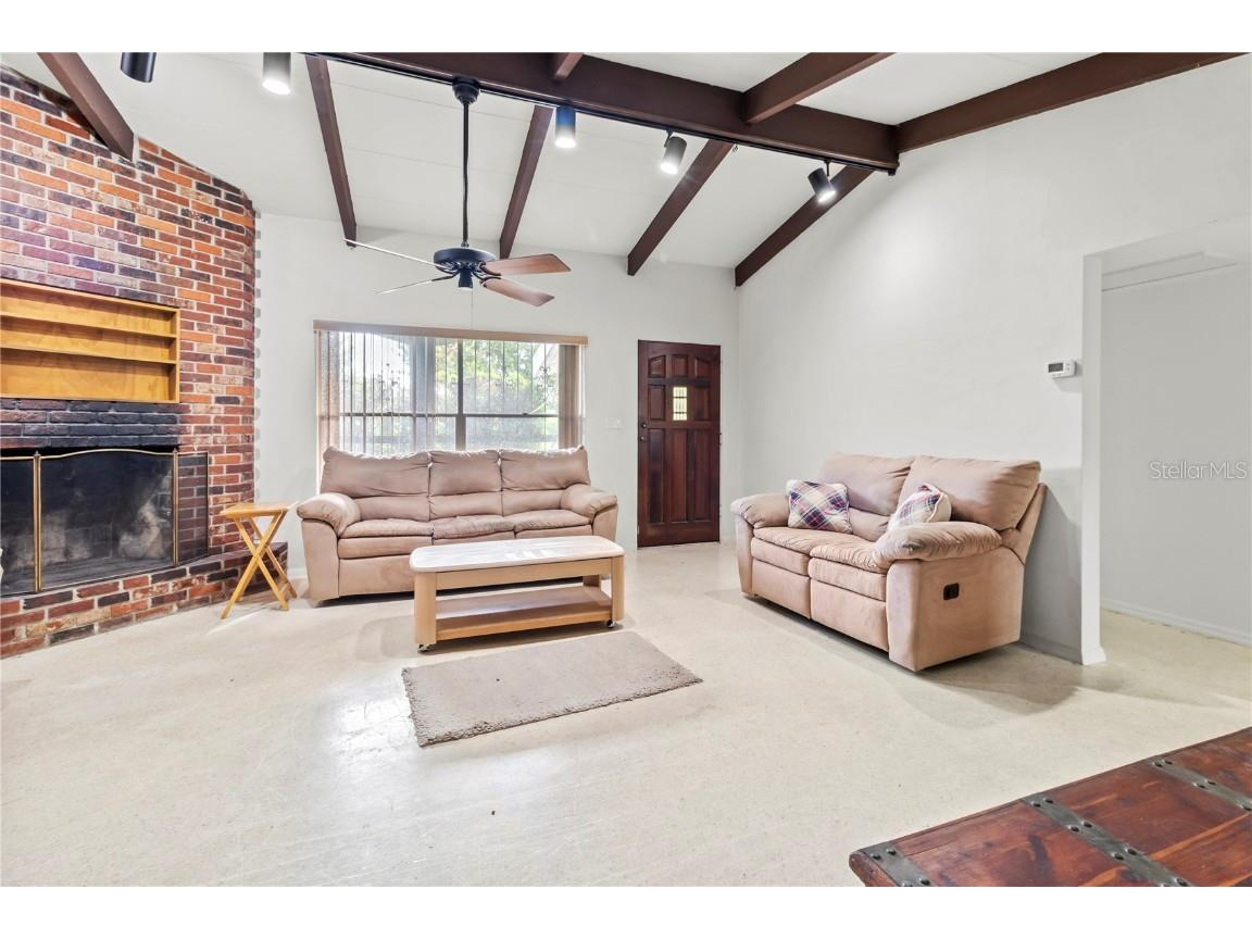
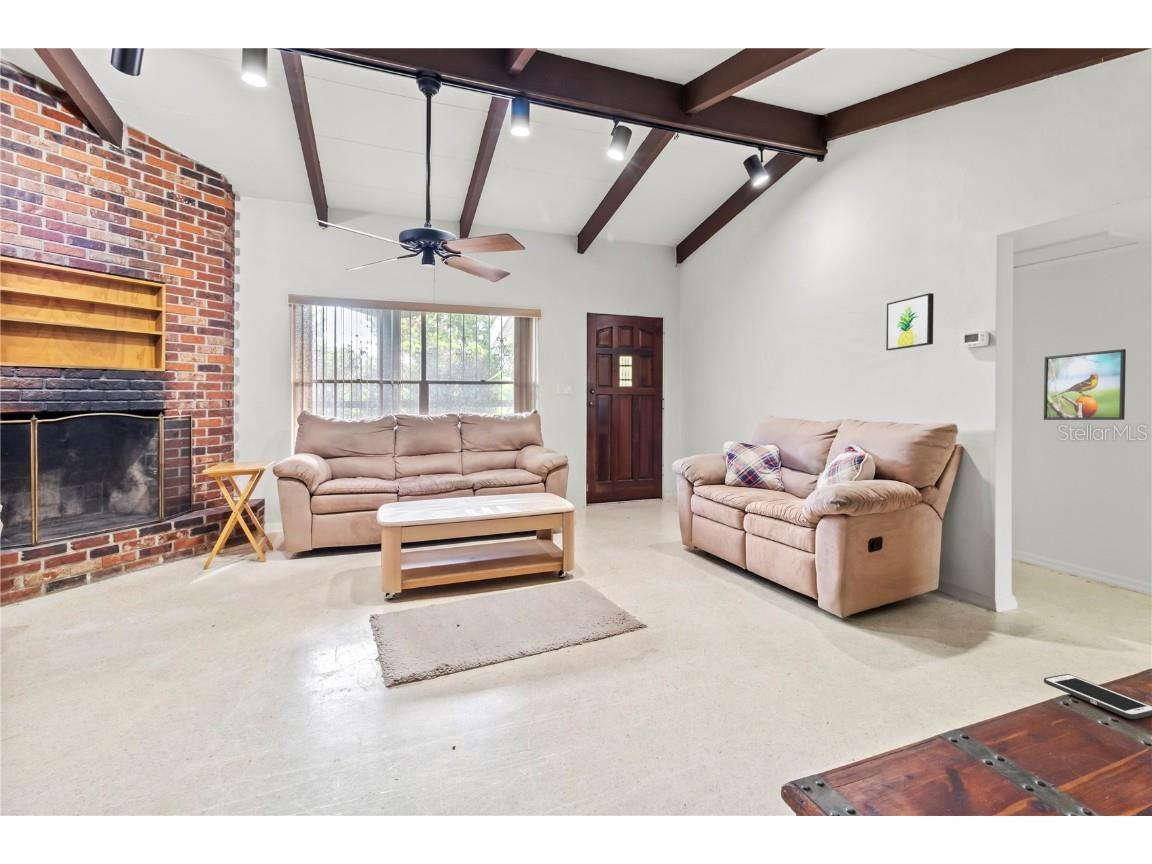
+ cell phone [1043,673,1152,720]
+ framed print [1043,348,1127,421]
+ wall art [885,292,935,351]
